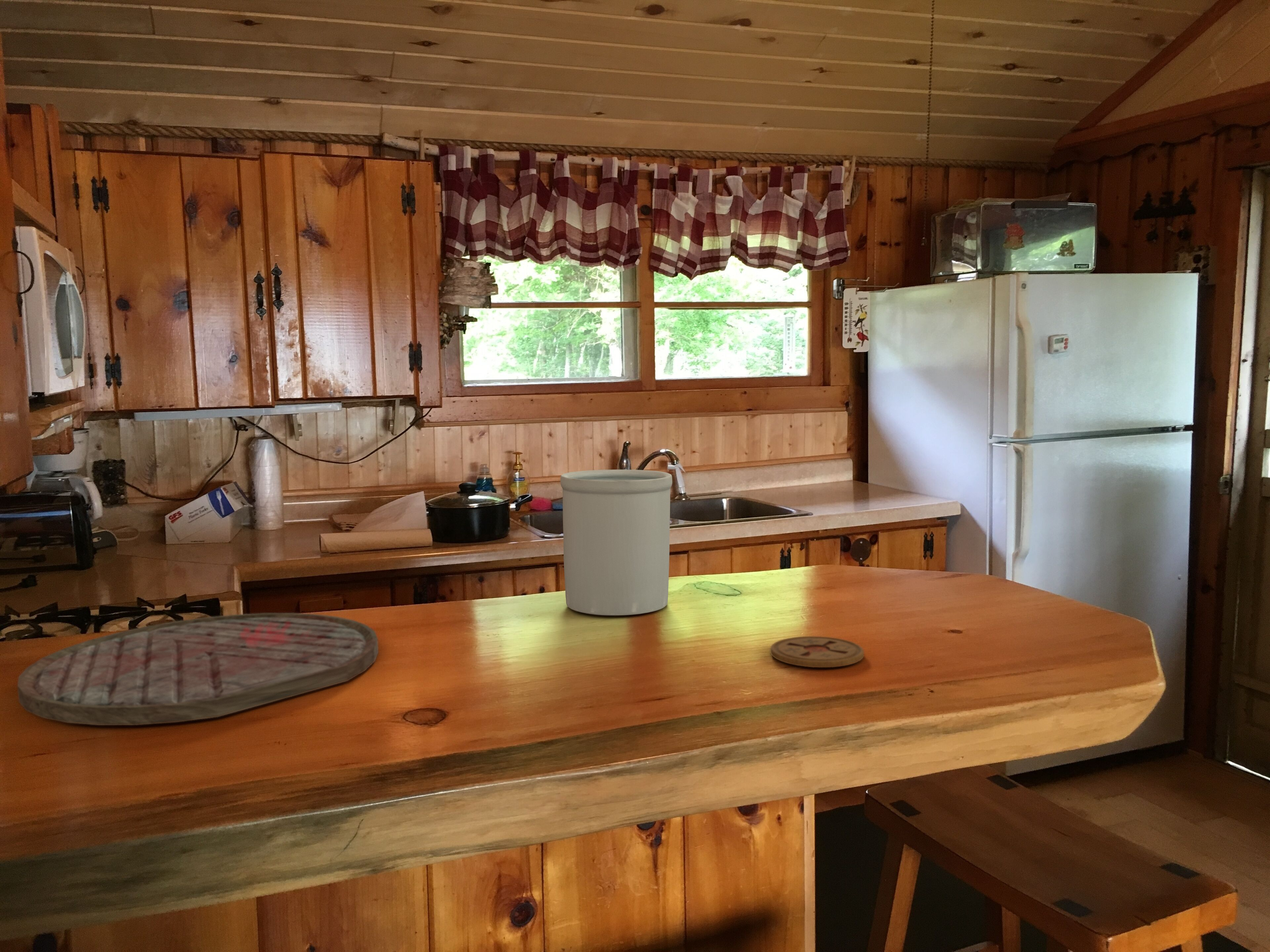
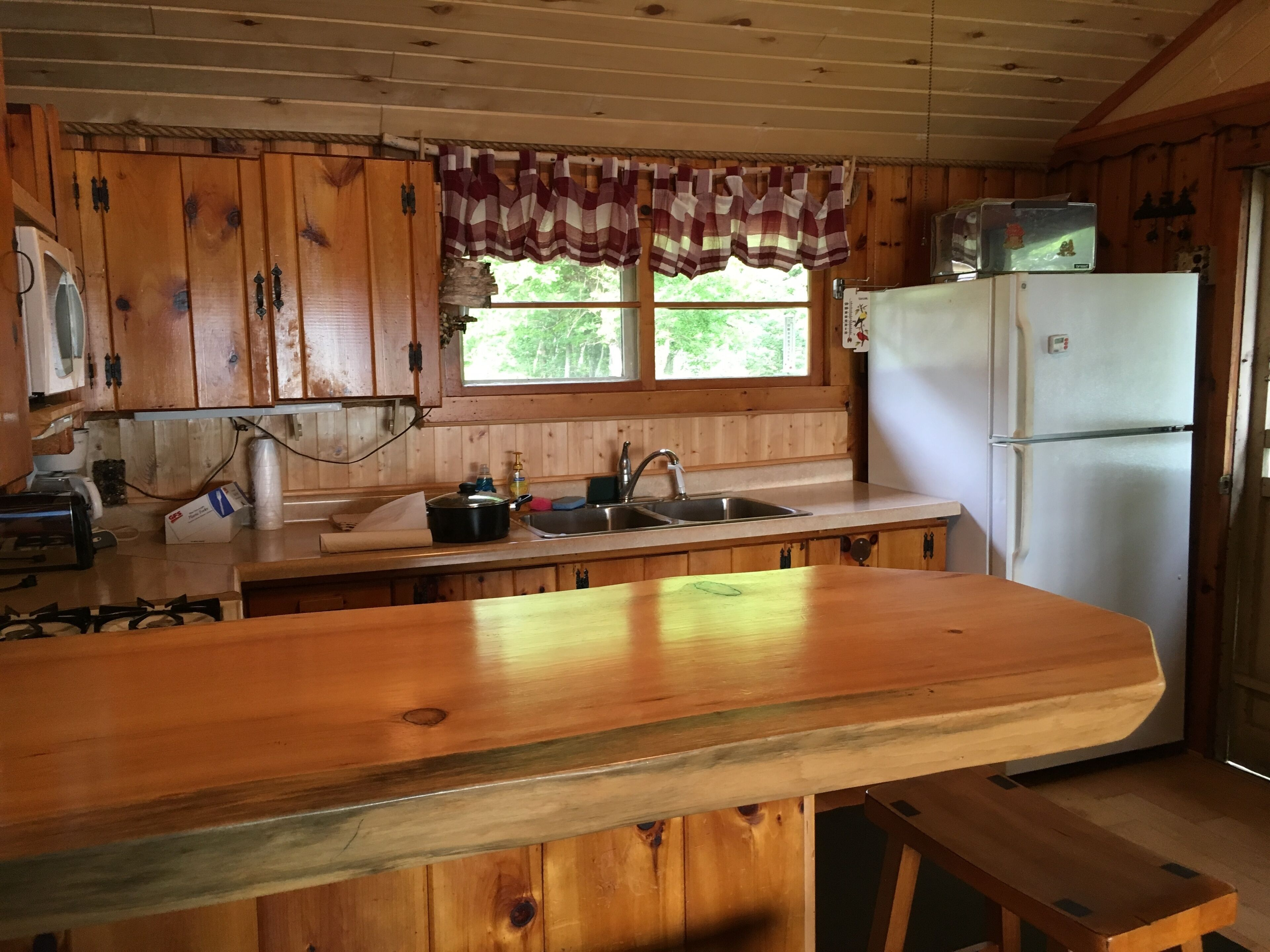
- utensil holder [560,469,673,616]
- cutting board [17,613,379,726]
- coaster [770,636,864,668]
